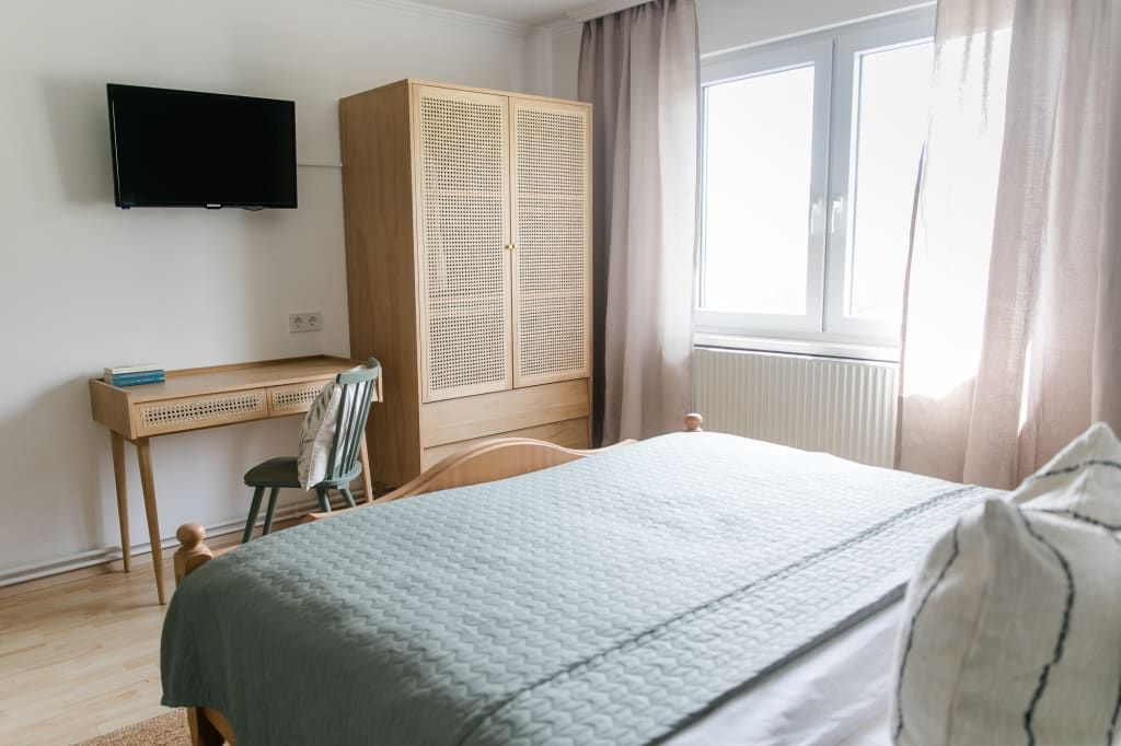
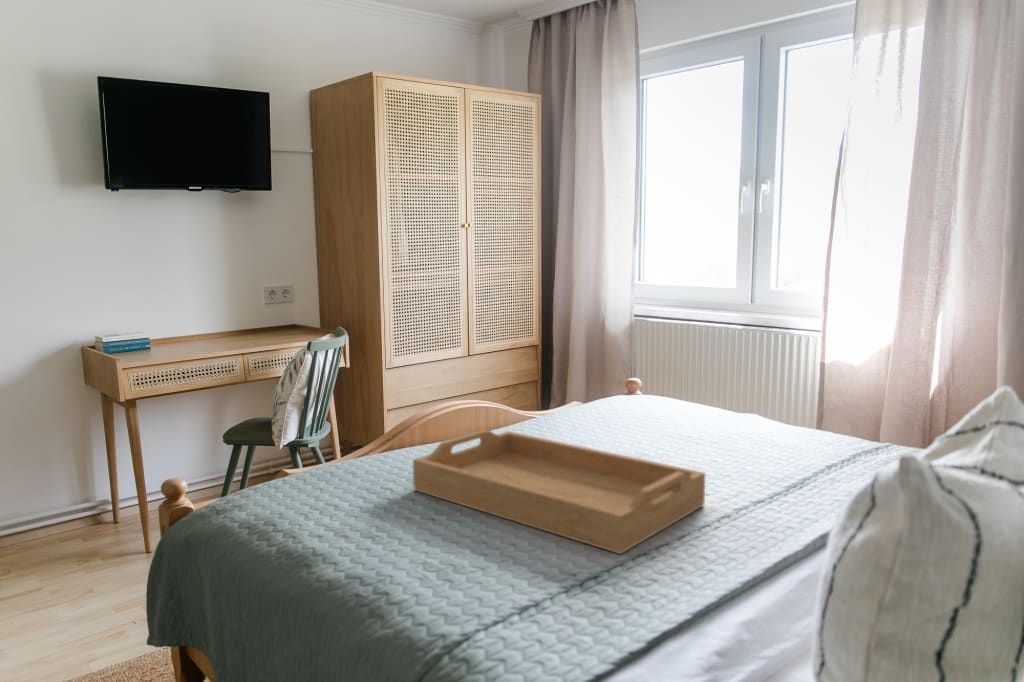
+ serving tray [412,429,706,555]
